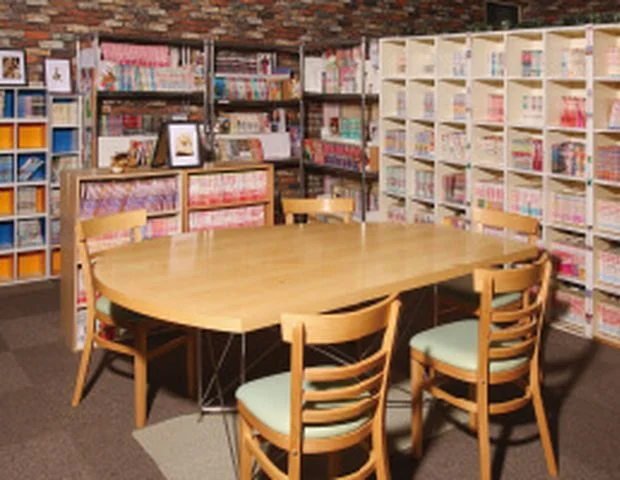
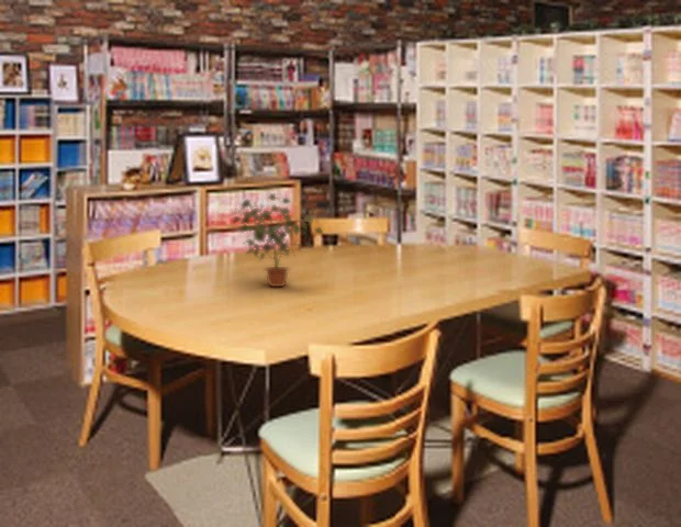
+ potted plant [230,192,324,288]
